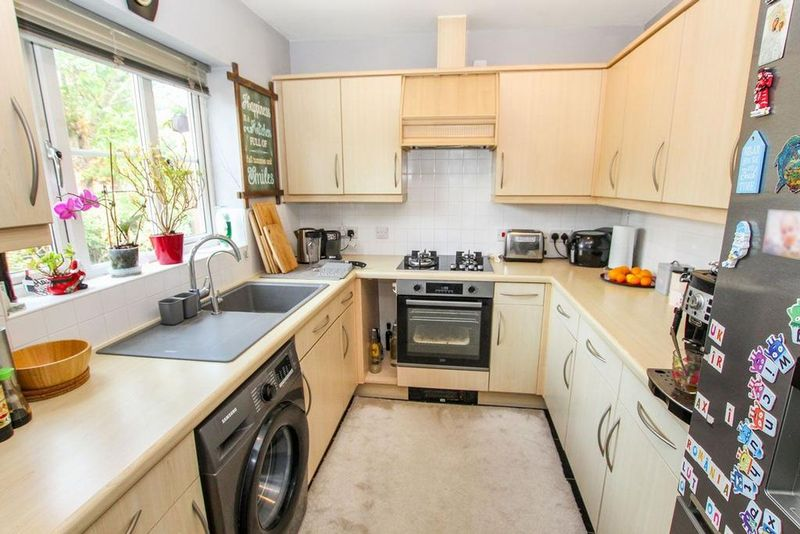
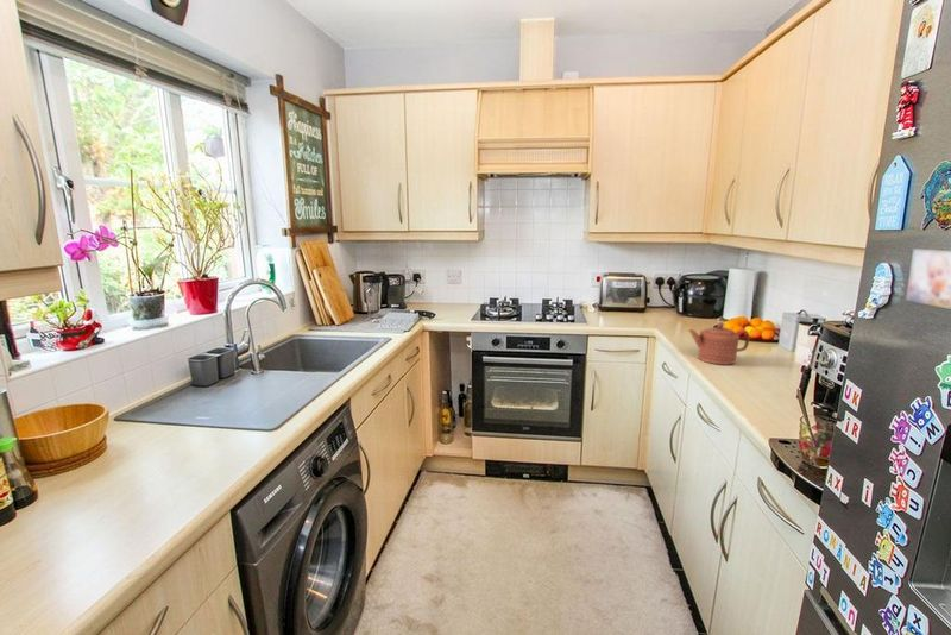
+ teapot [688,321,750,366]
